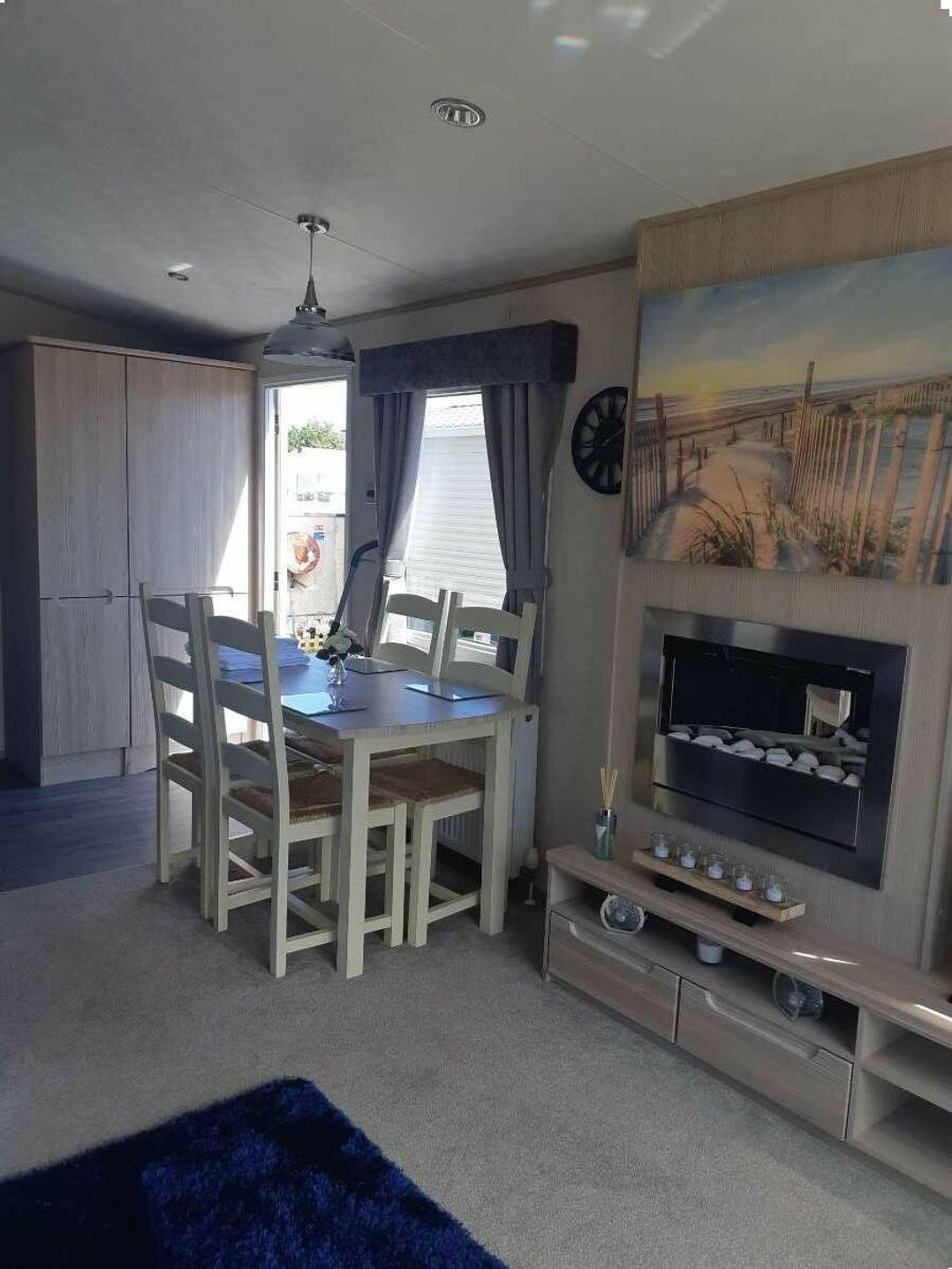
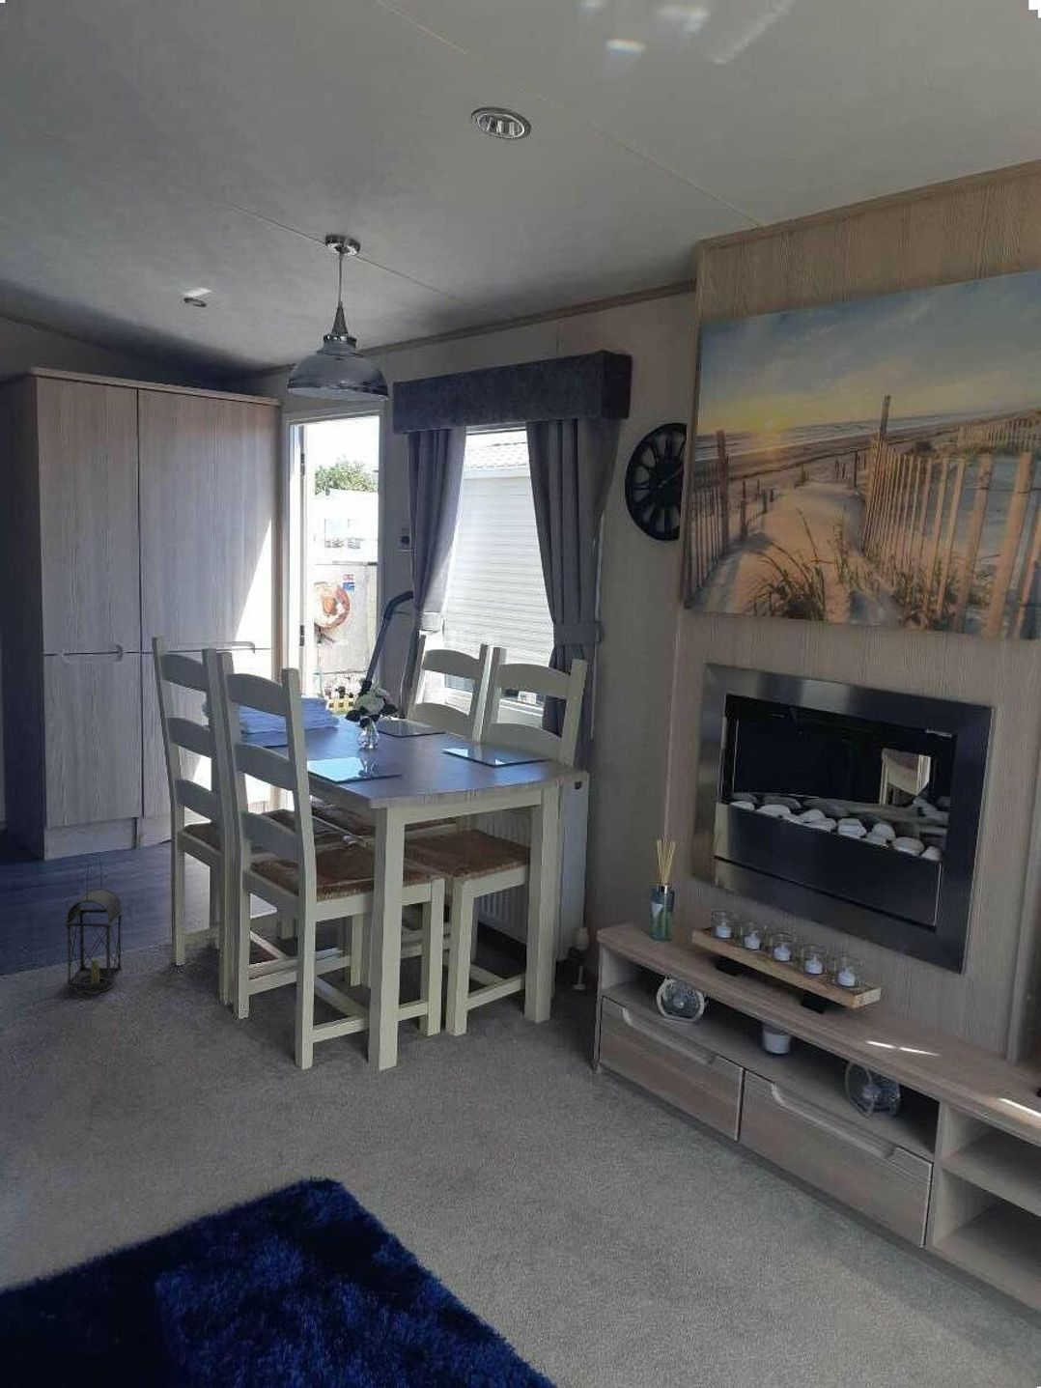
+ lantern [62,855,126,995]
